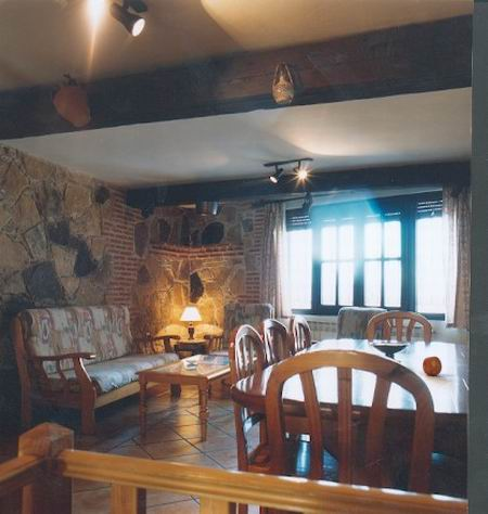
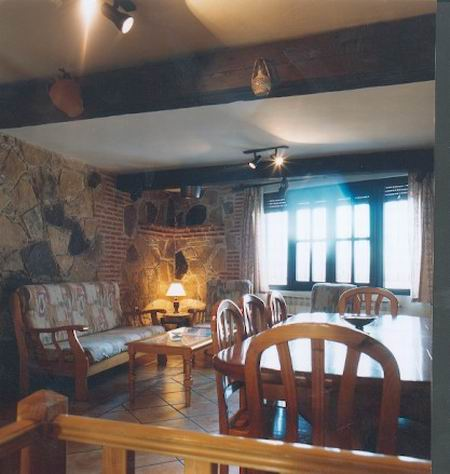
- fruit [422,356,442,376]
